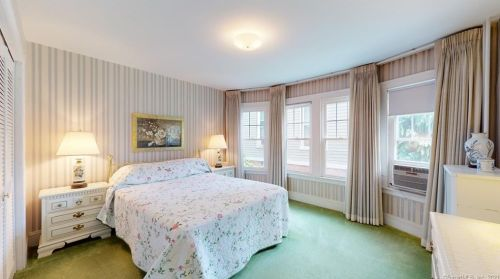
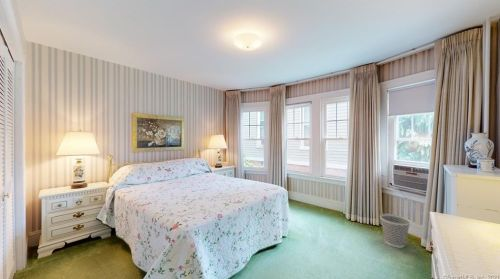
+ wastebasket [379,213,412,249]
